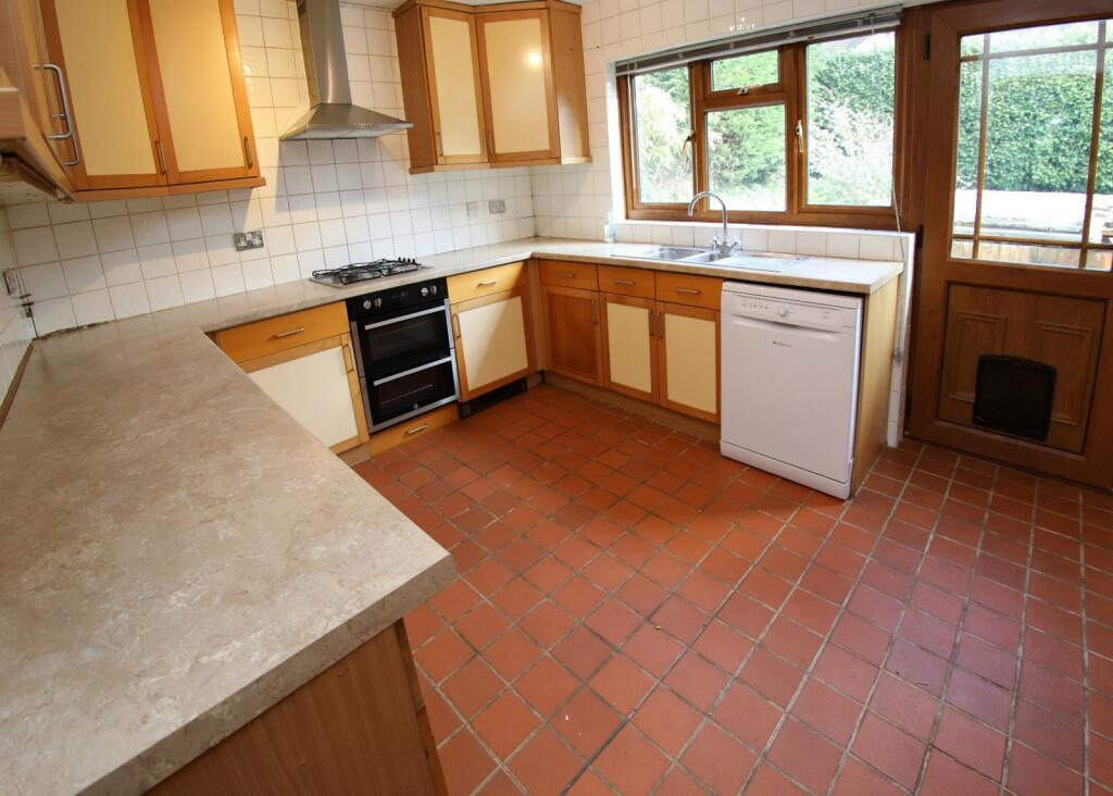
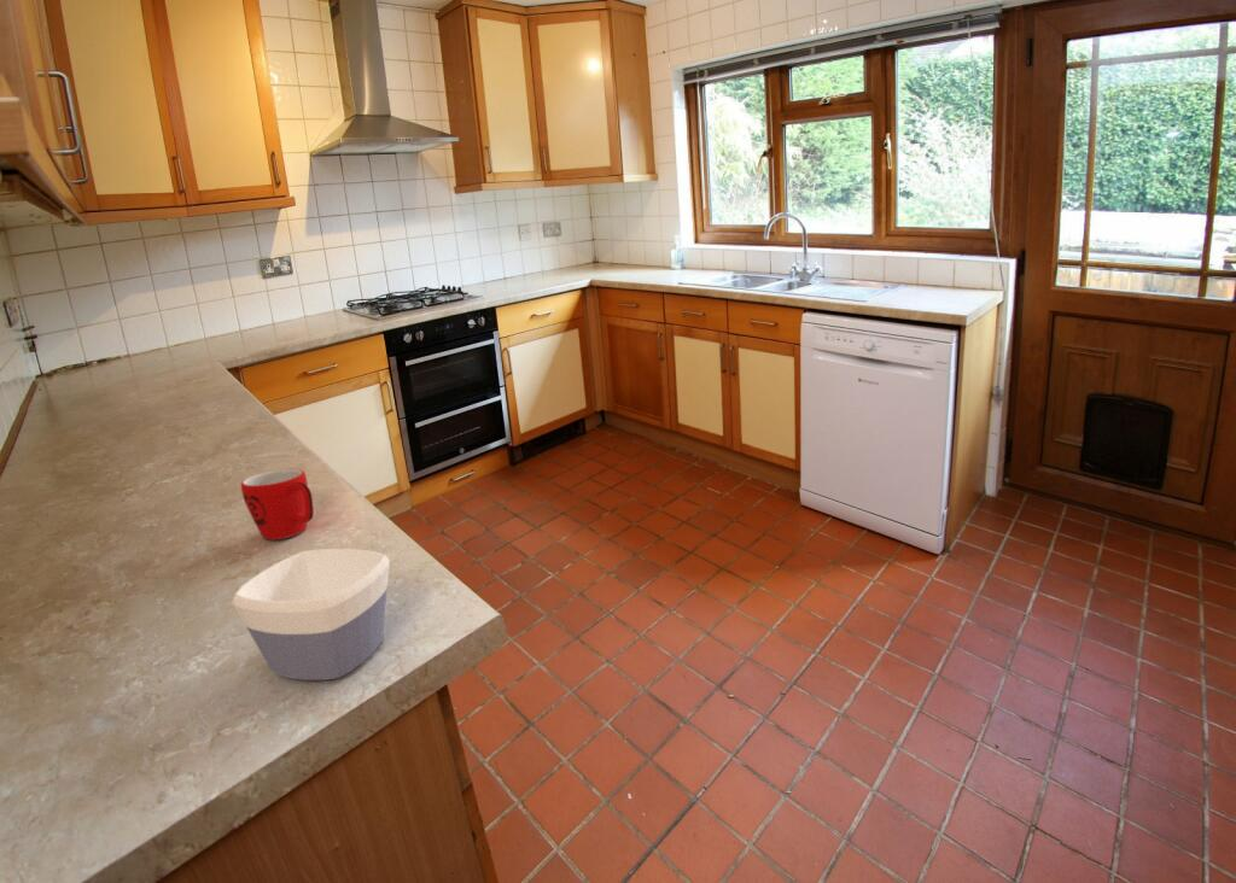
+ mug [240,467,315,540]
+ bowl [232,548,391,682]
